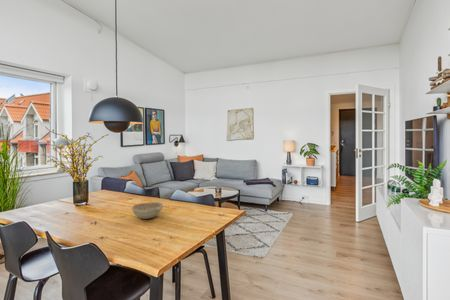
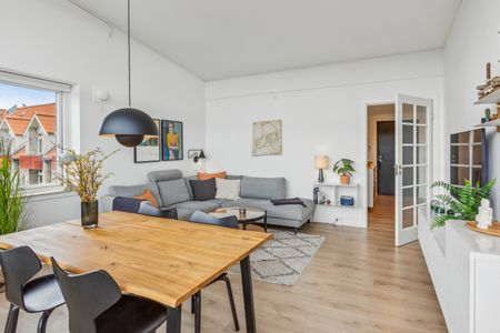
- decorative bowl [131,201,164,220]
